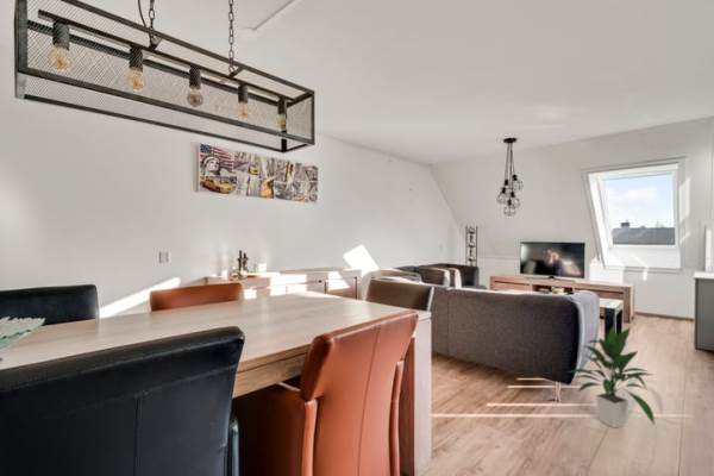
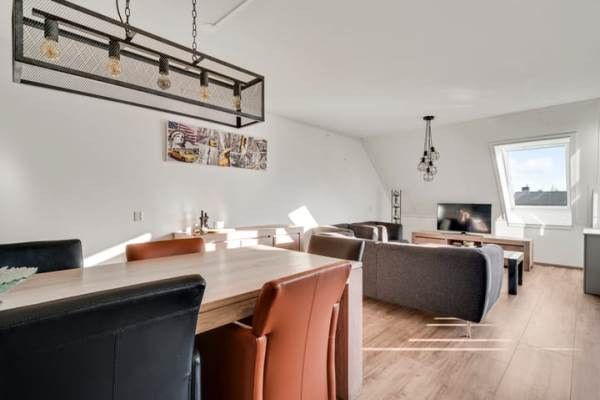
- indoor plant [568,326,656,430]
